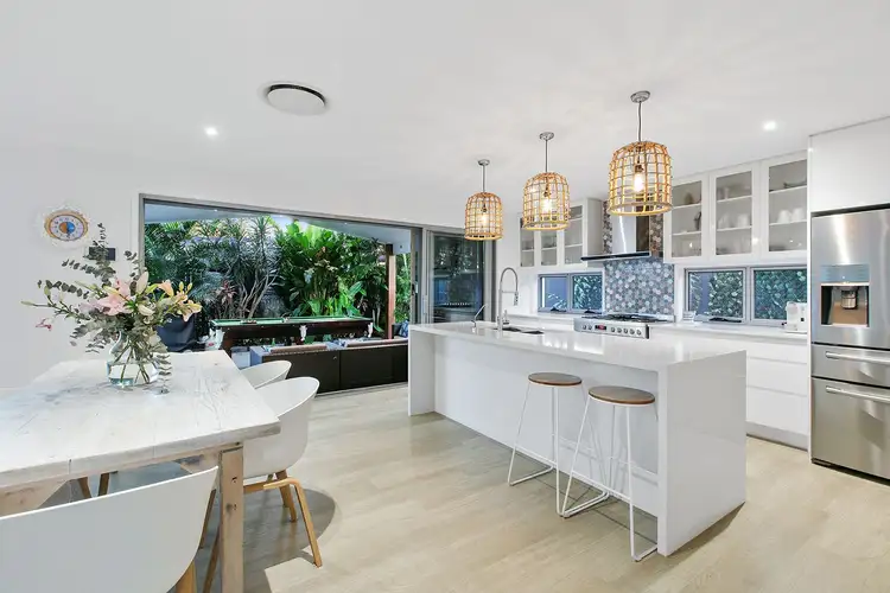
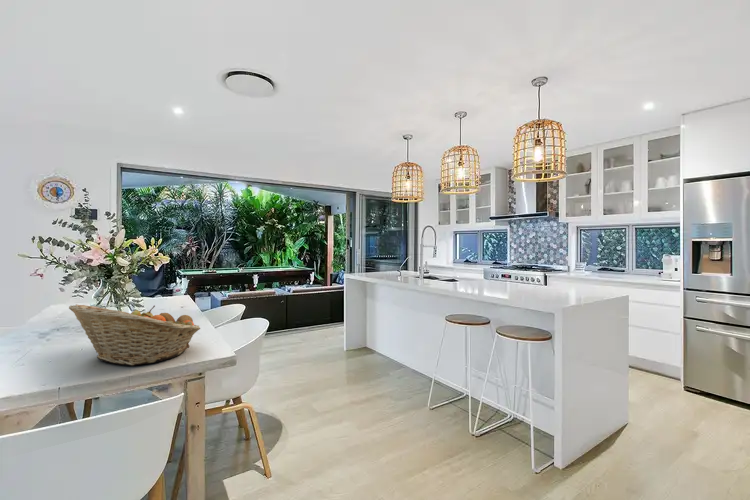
+ fruit basket [68,303,201,366]
